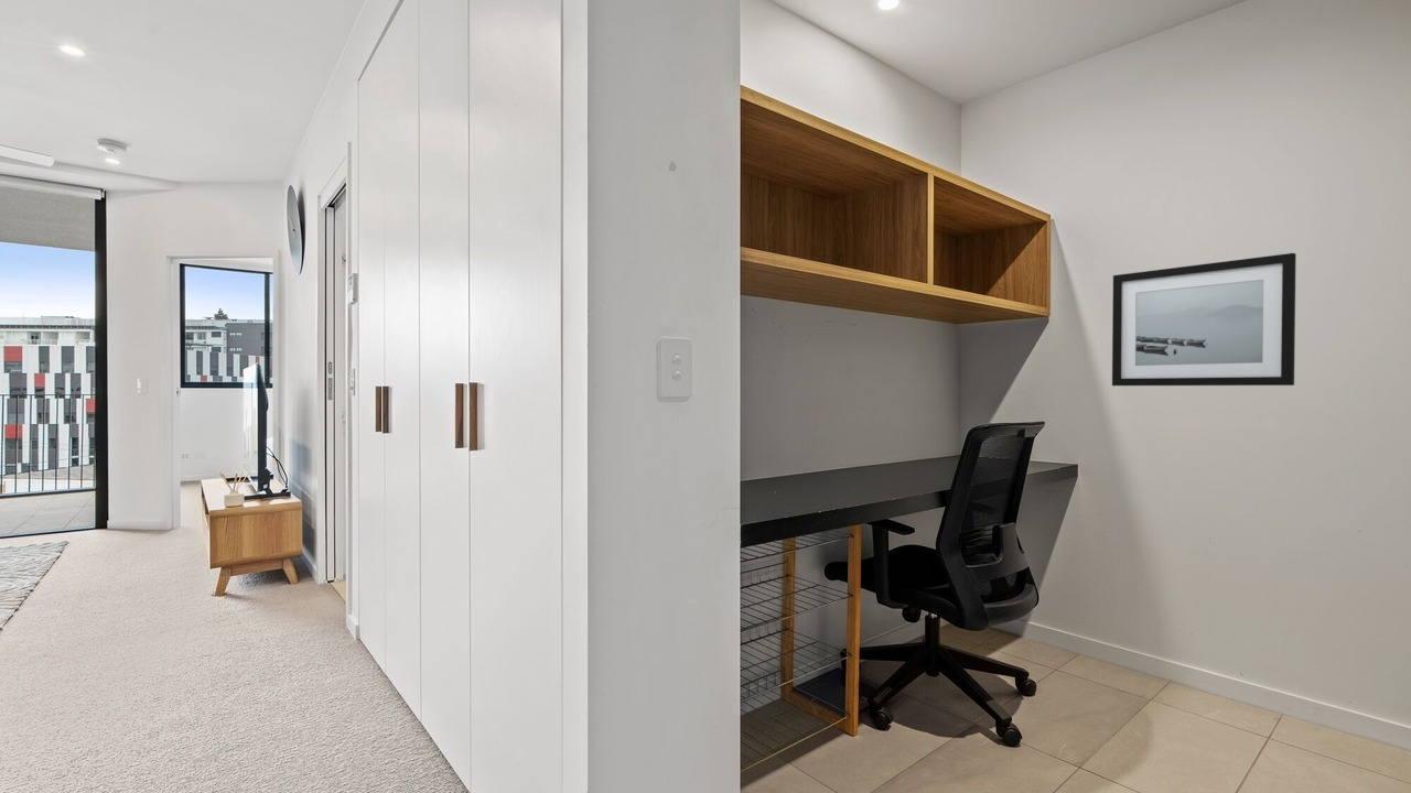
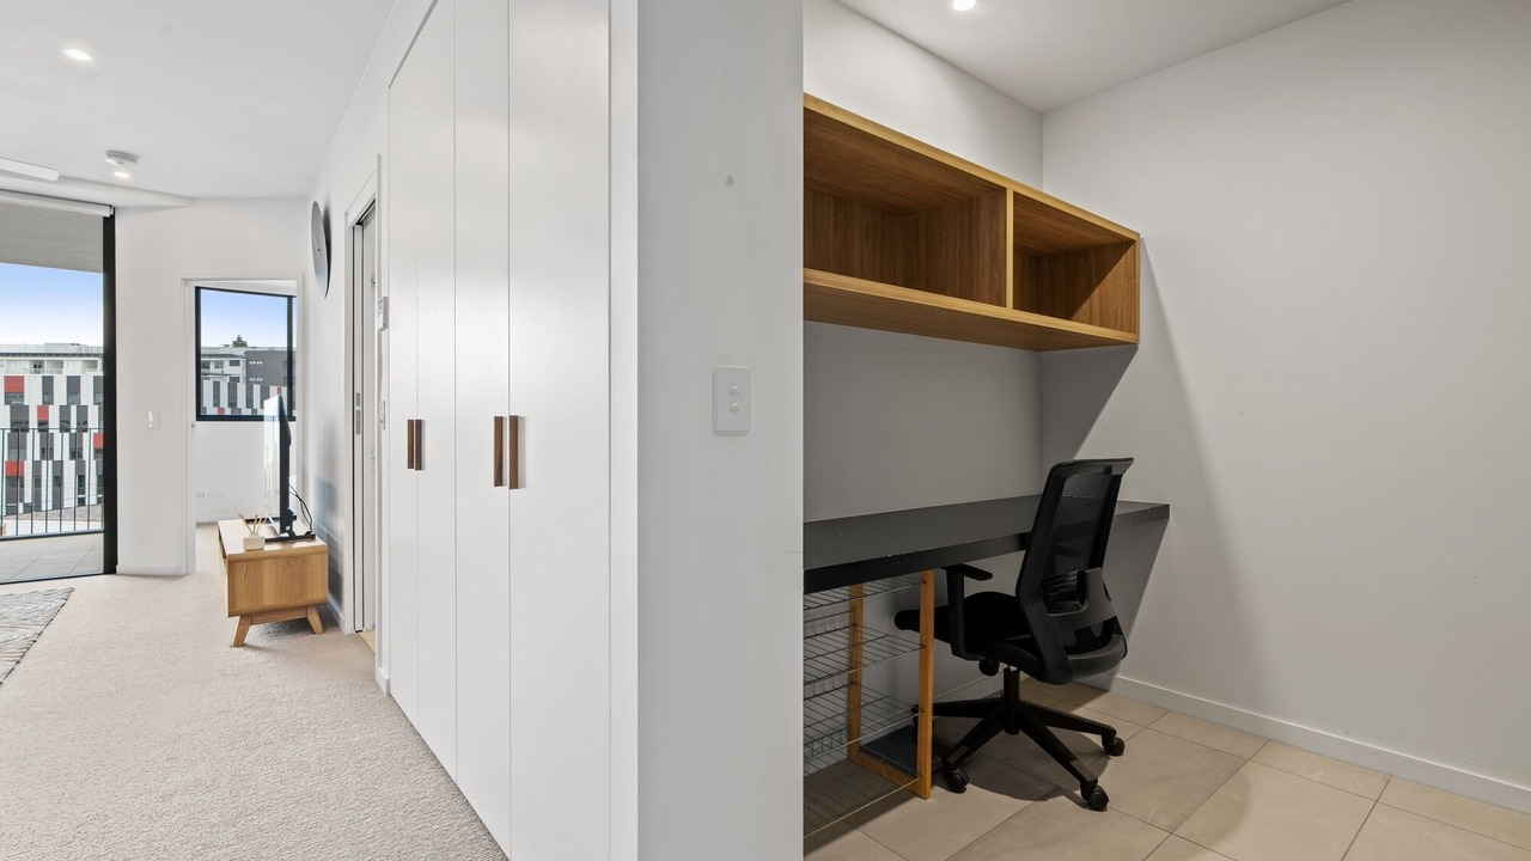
- wall art [1111,252,1297,387]
